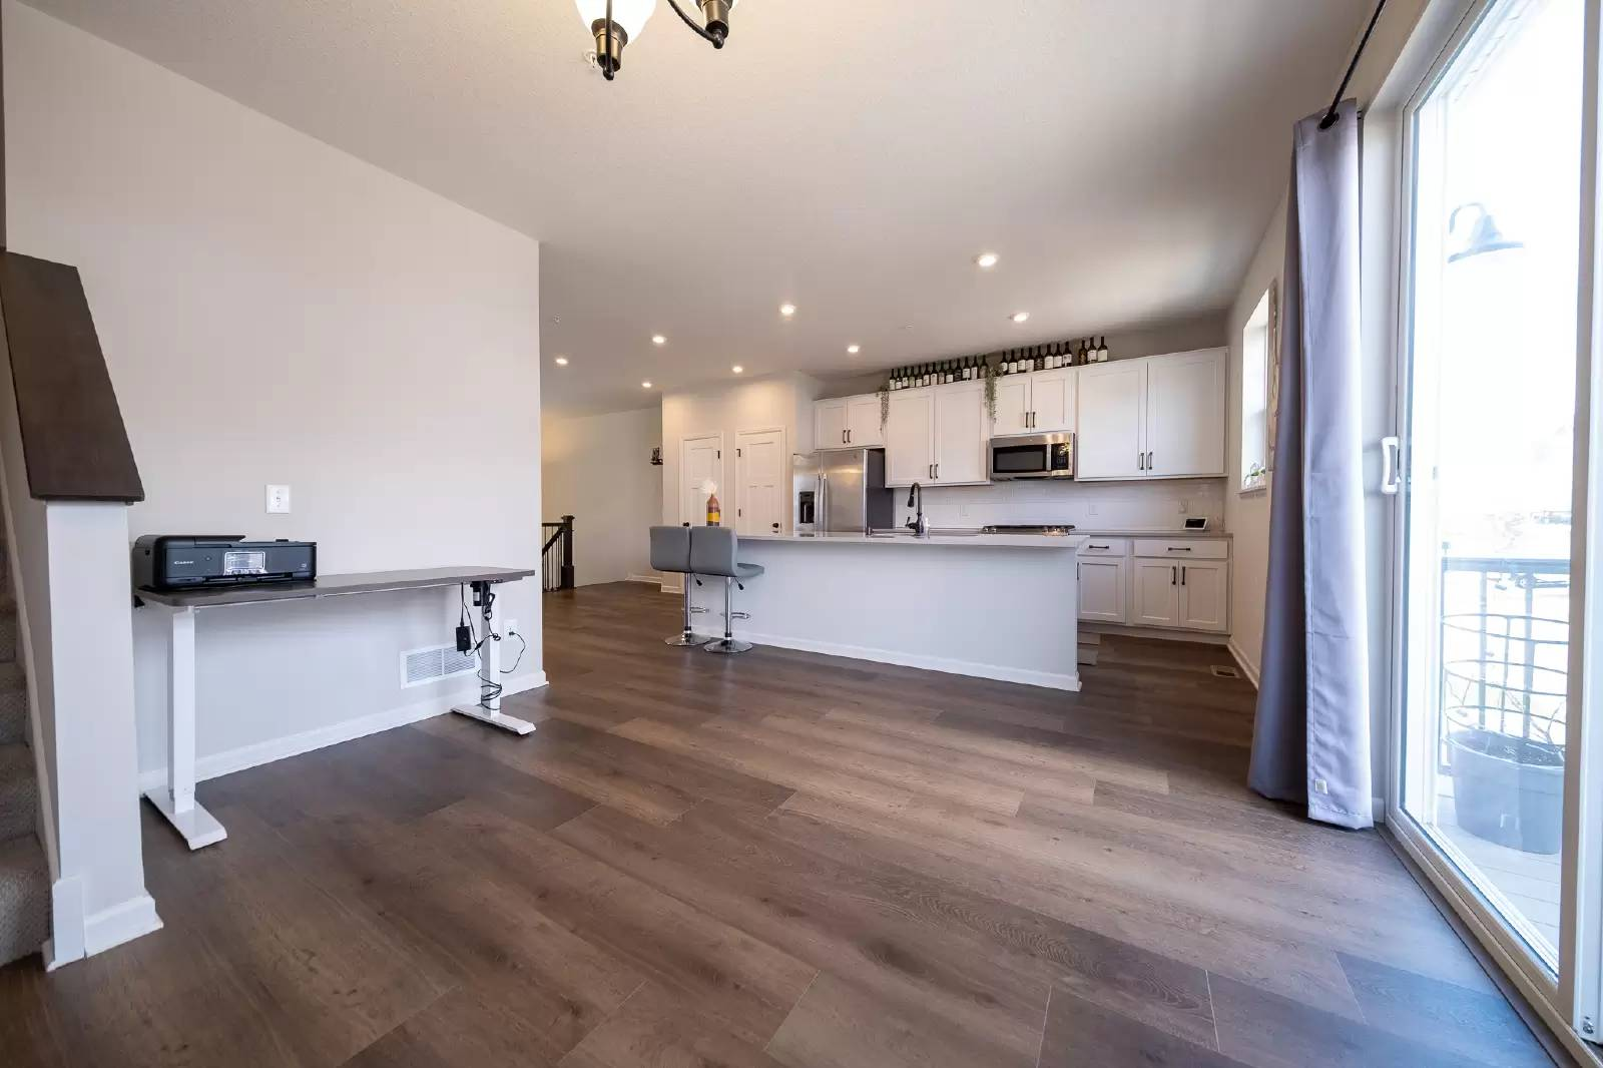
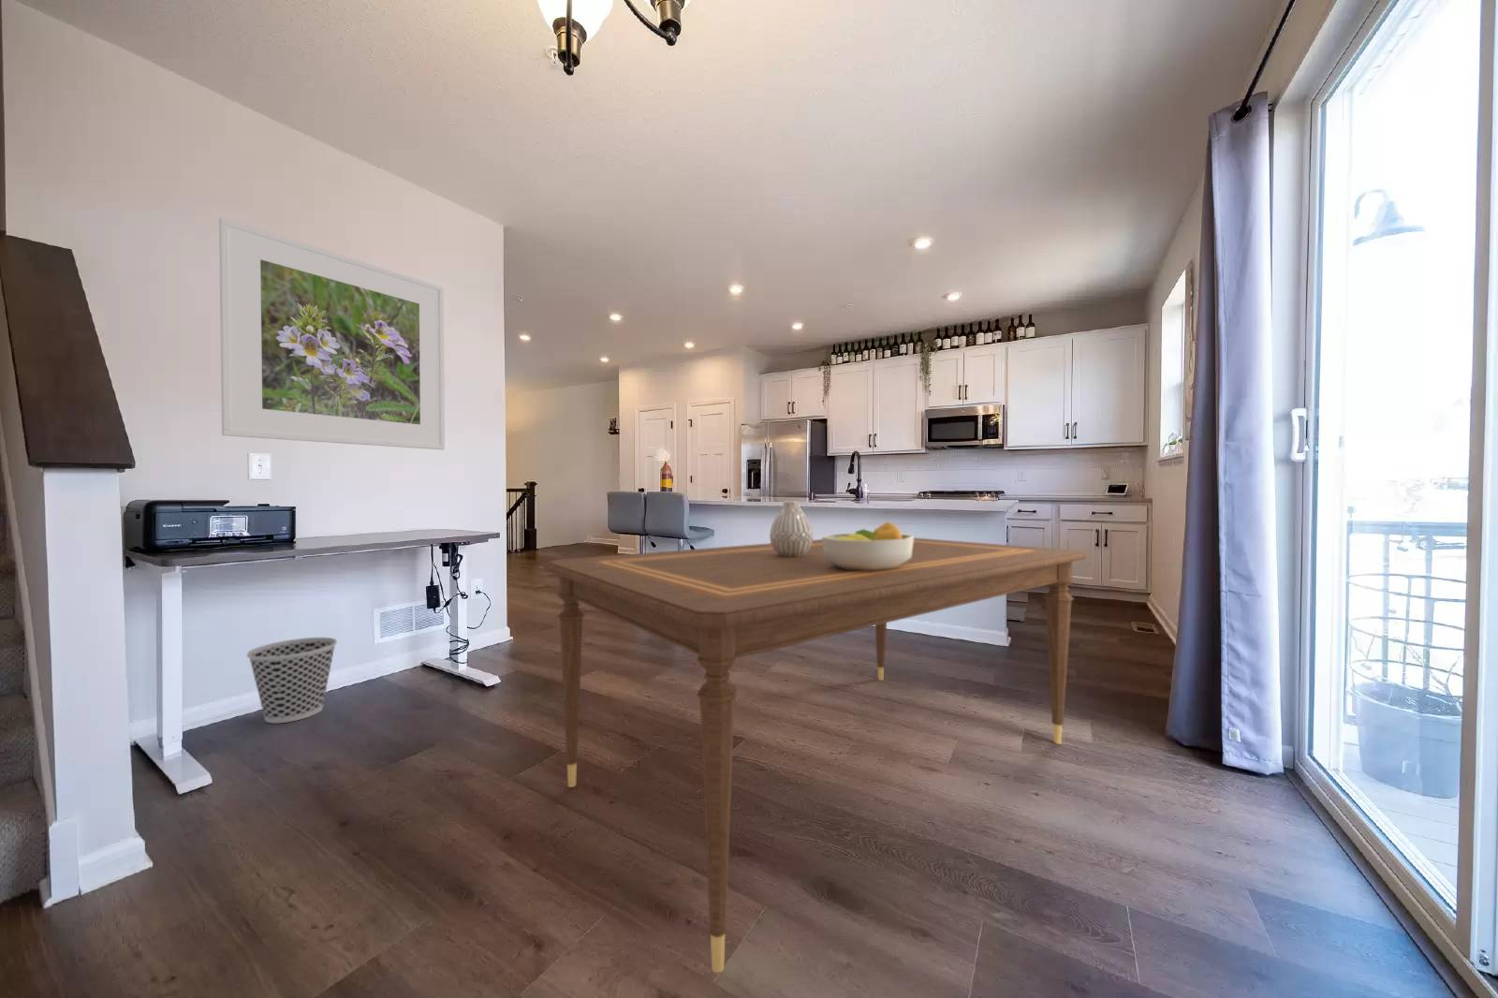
+ vase [768,500,814,557]
+ dining table [544,537,1087,973]
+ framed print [218,217,446,450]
+ fruit bowl [821,520,914,571]
+ wastebasket [246,637,337,724]
